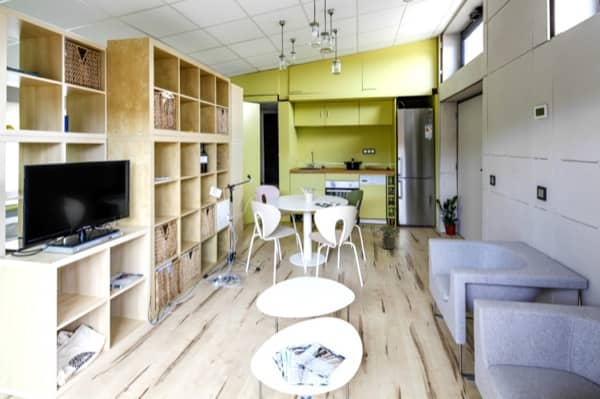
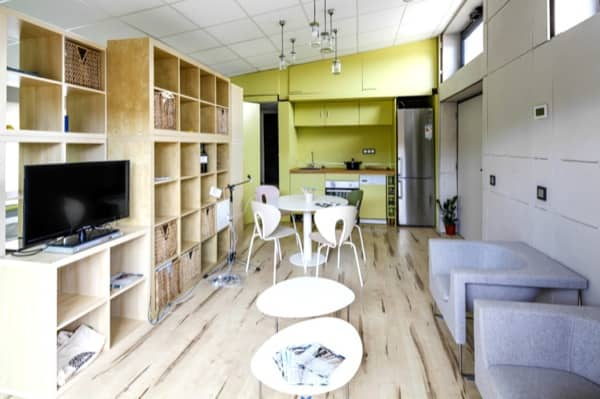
- potted plant [376,223,400,250]
